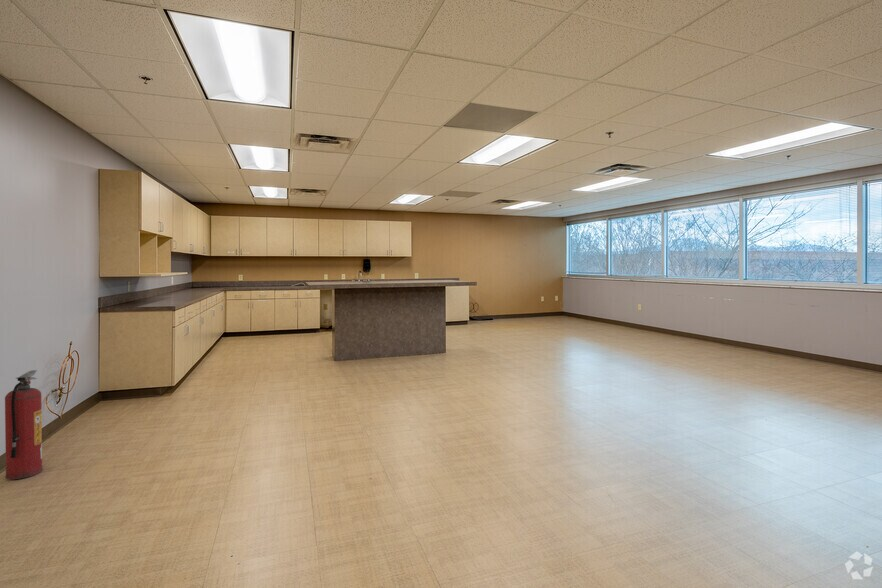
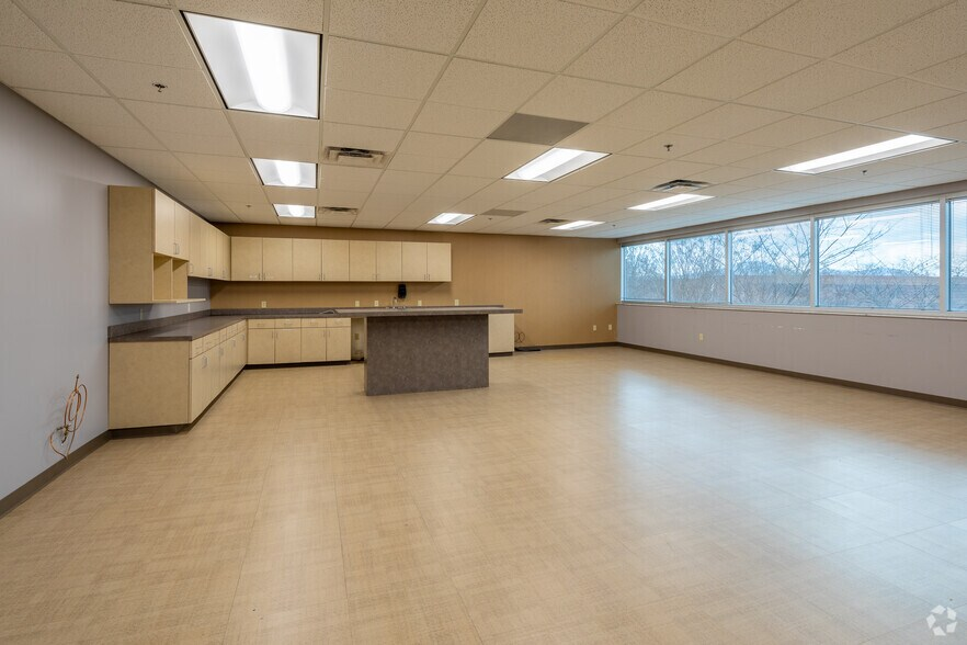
- fire extinguisher [4,369,44,480]
